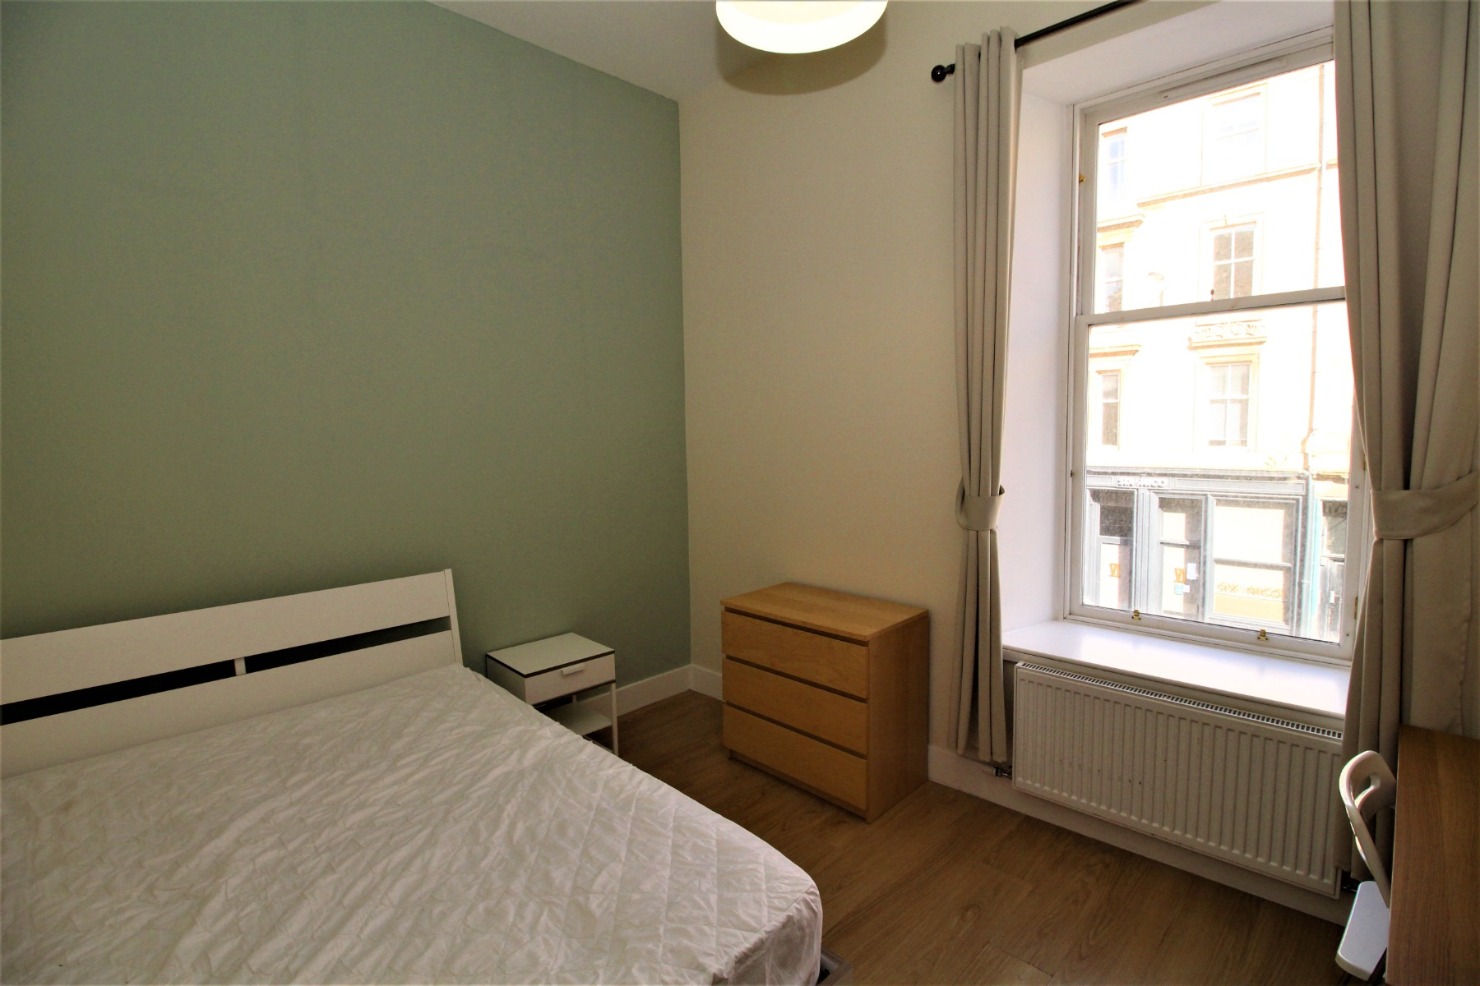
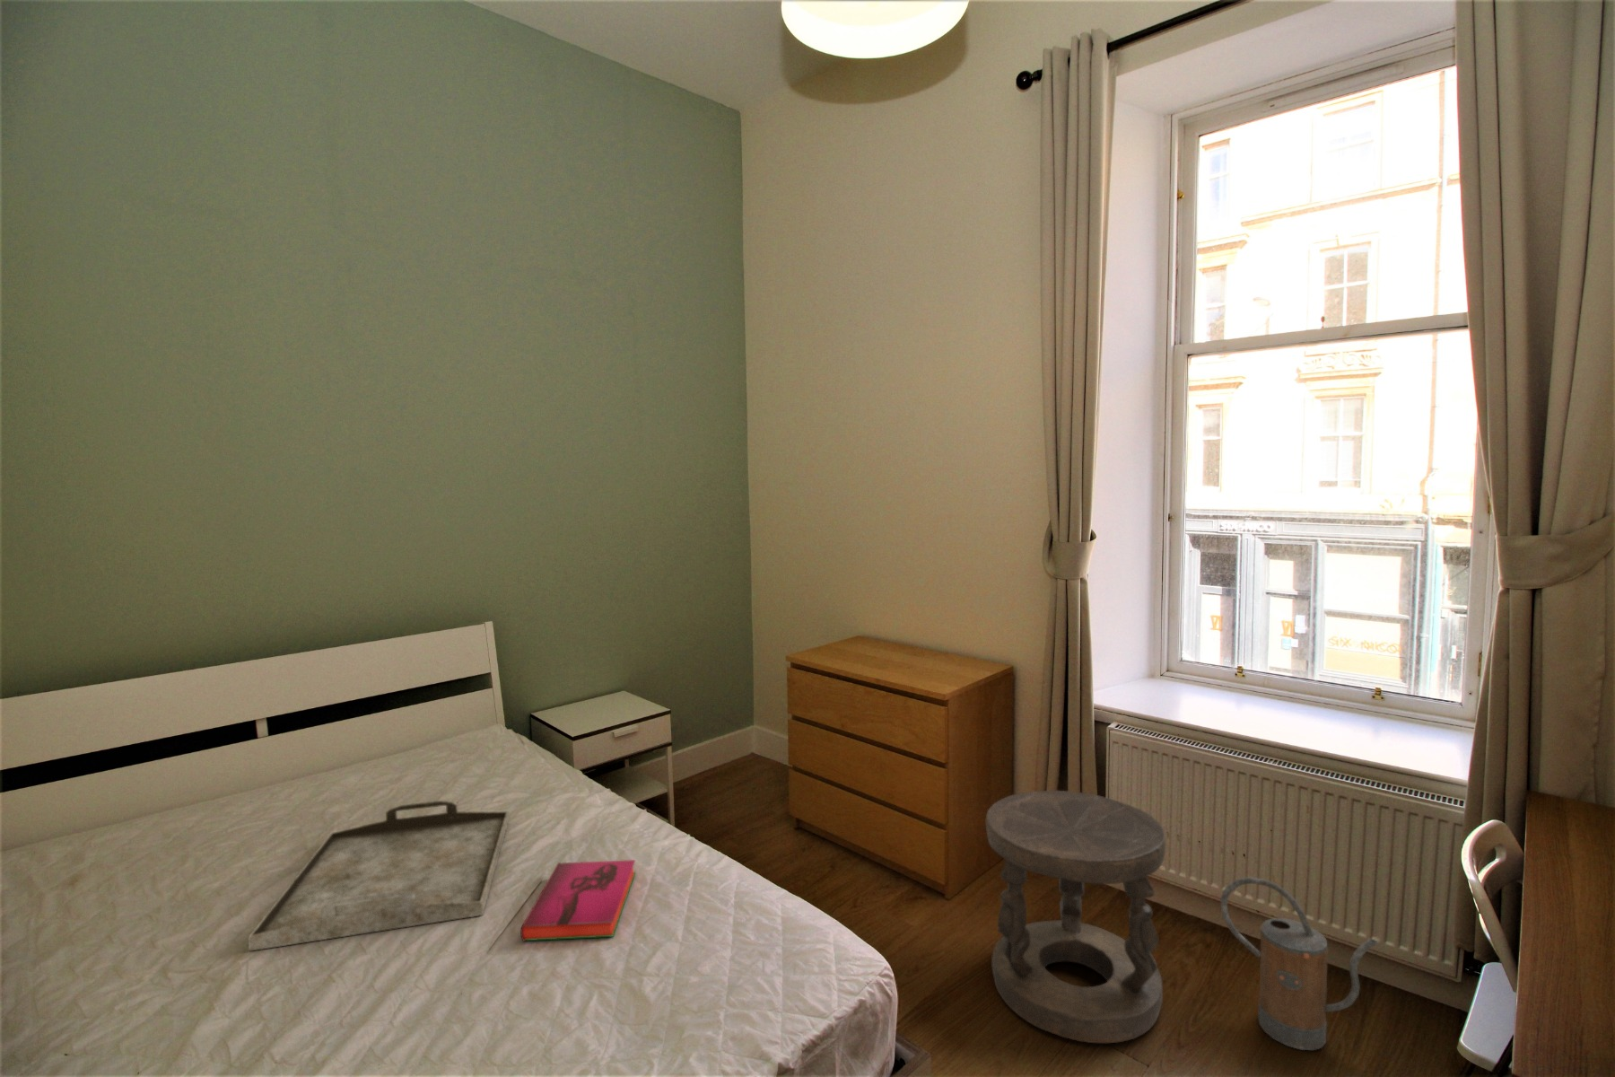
+ hardback book [519,859,637,942]
+ watering can [1220,876,1379,1051]
+ serving tray [248,799,509,952]
+ stool [985,790,1167,1043]
